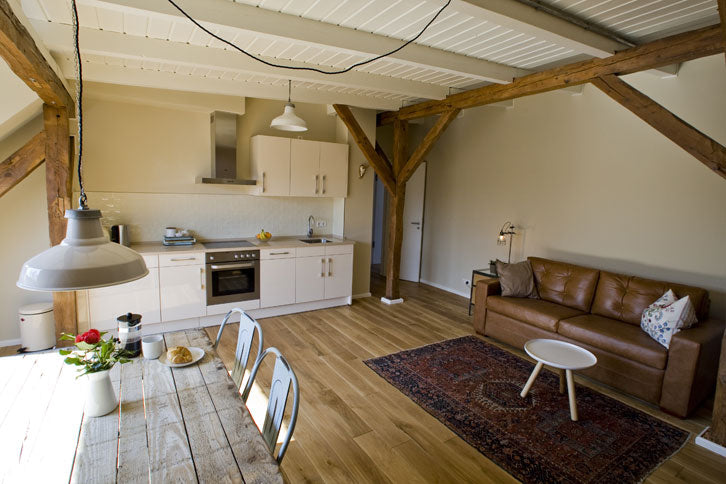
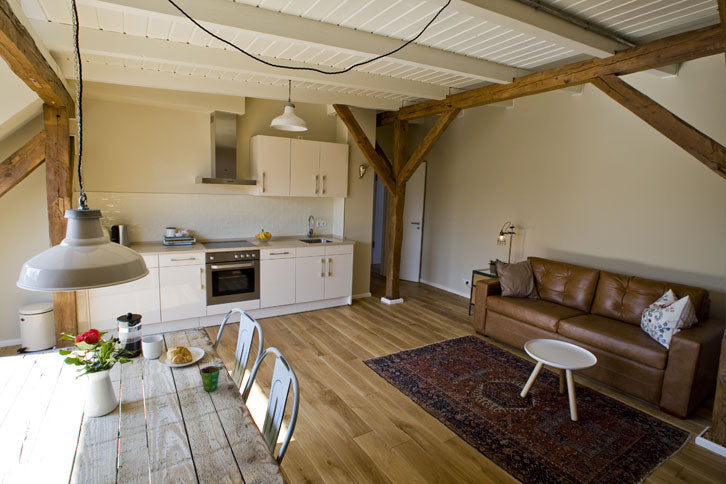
+ cup [198,365,221,392]
